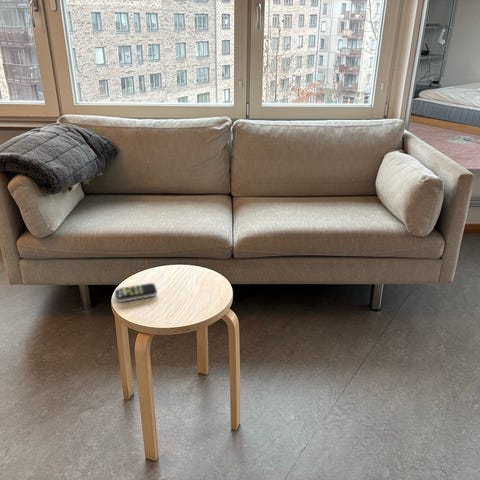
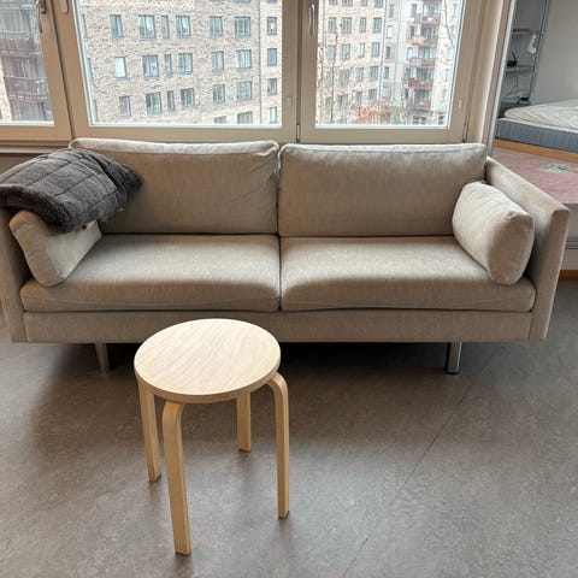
- remote control [114,282,158,303]
